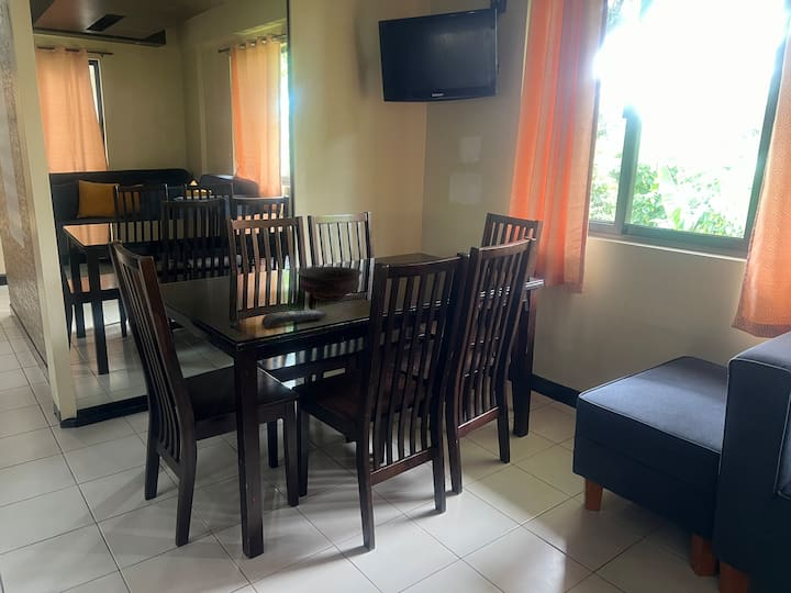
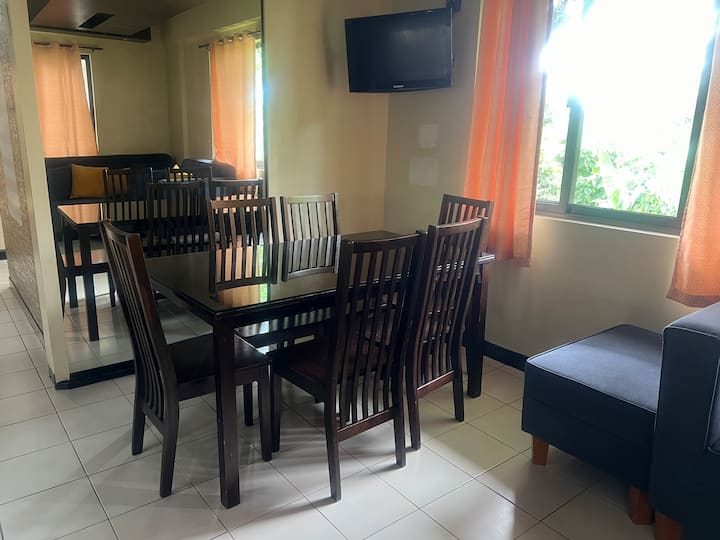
- bowl [297,266,364,301]
- remote control [260,310,328,329]
